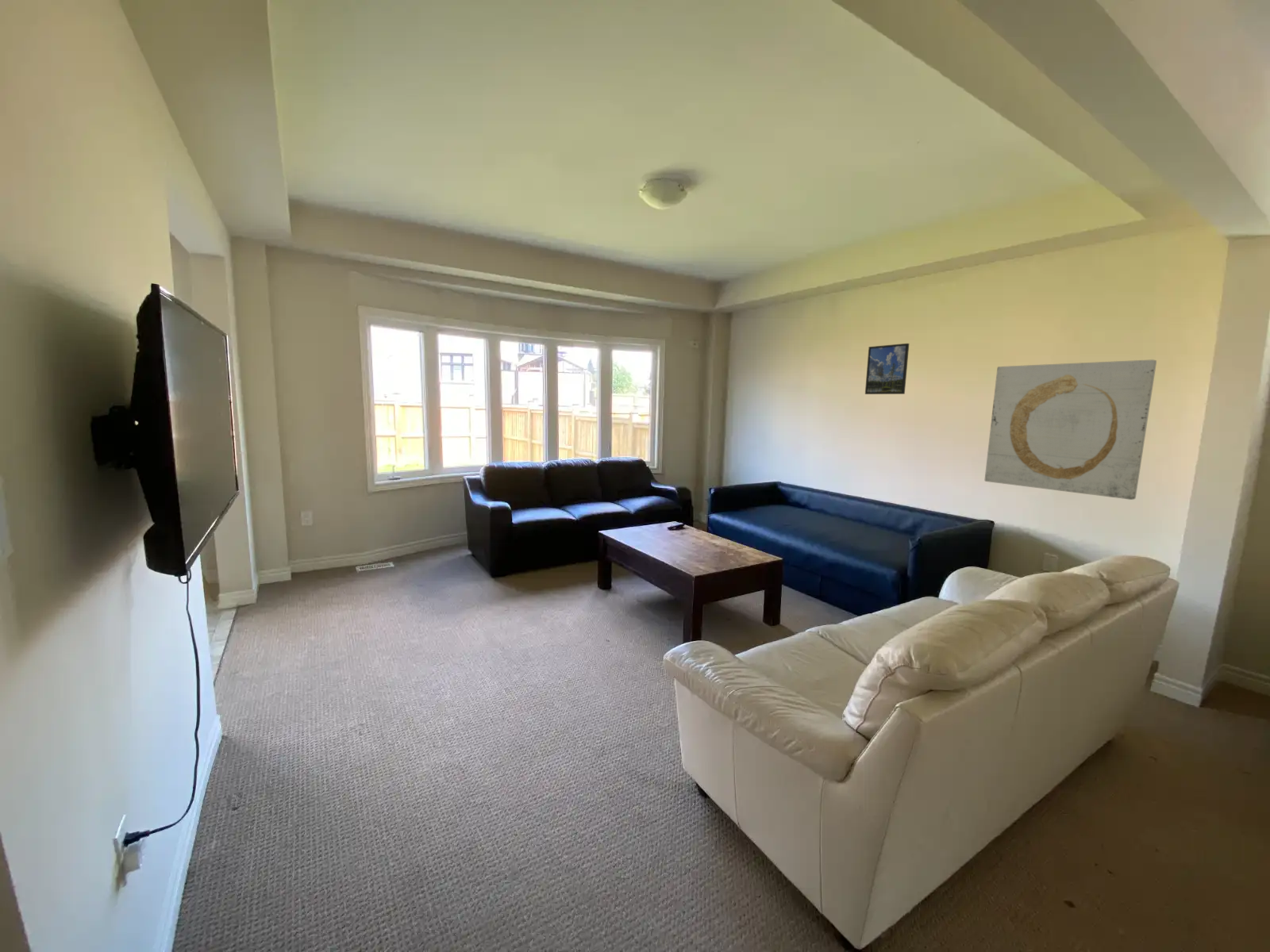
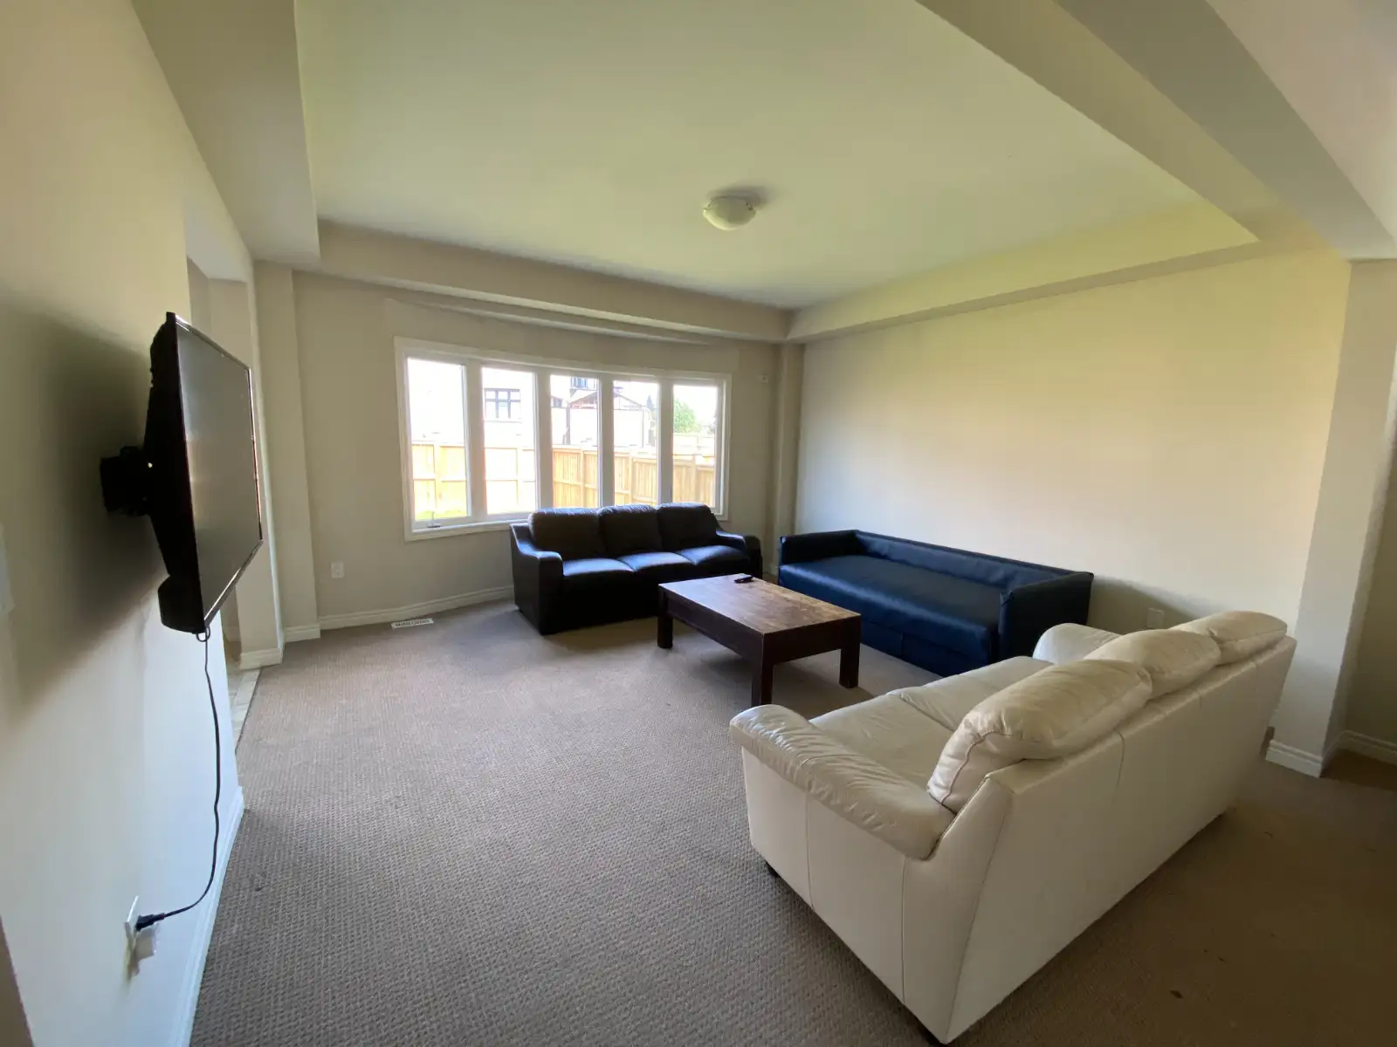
- wall art [984,359,1157,501]
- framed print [864,343,910,395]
